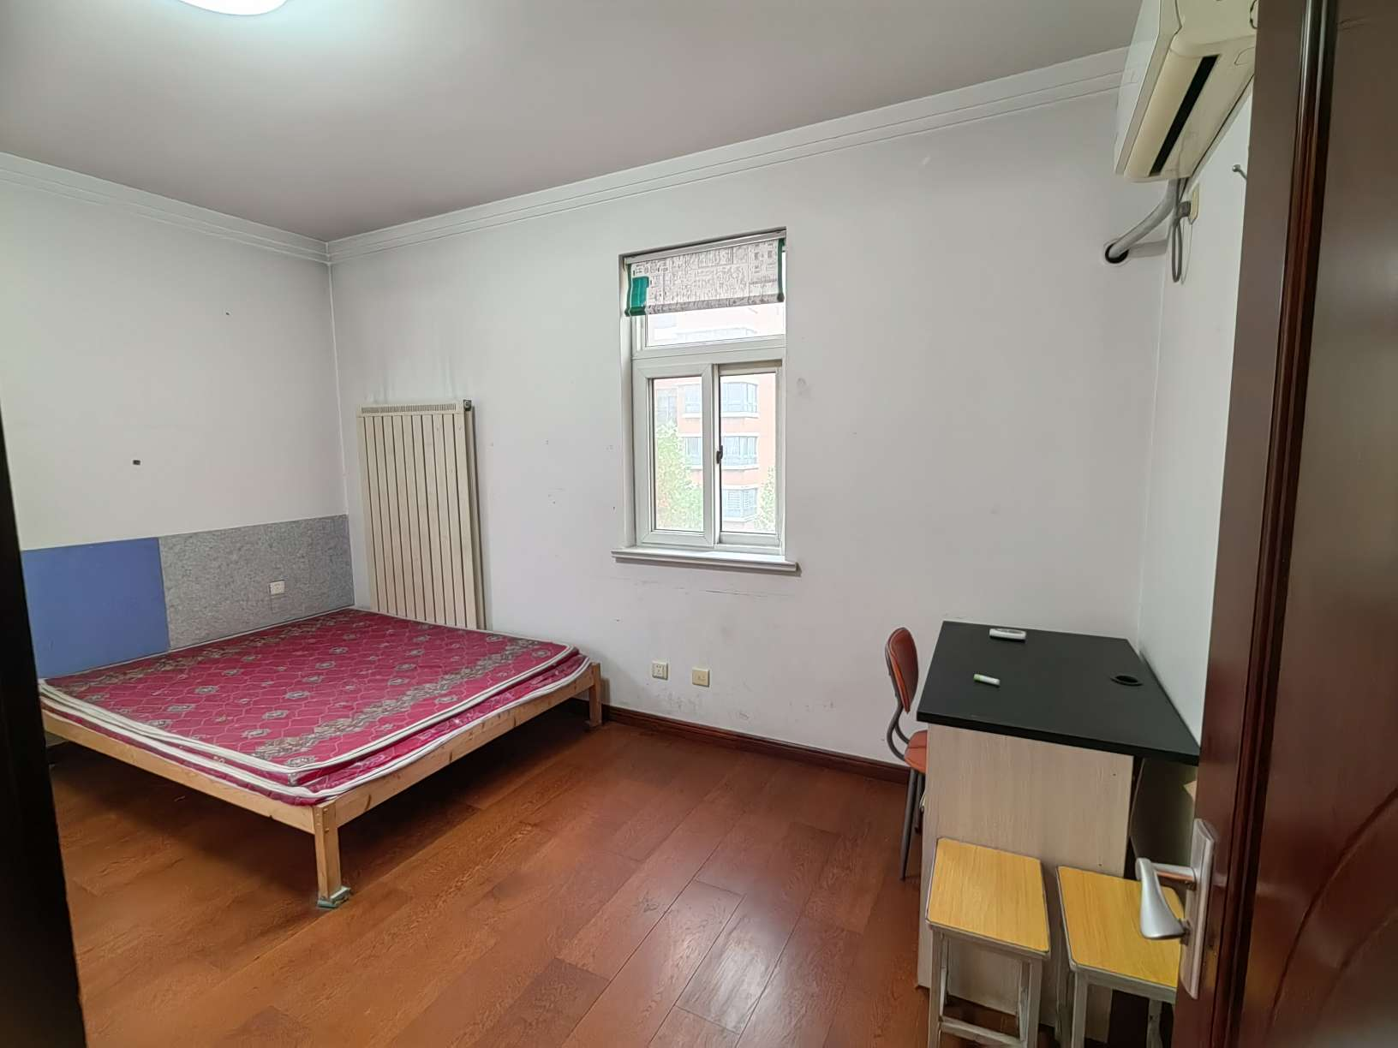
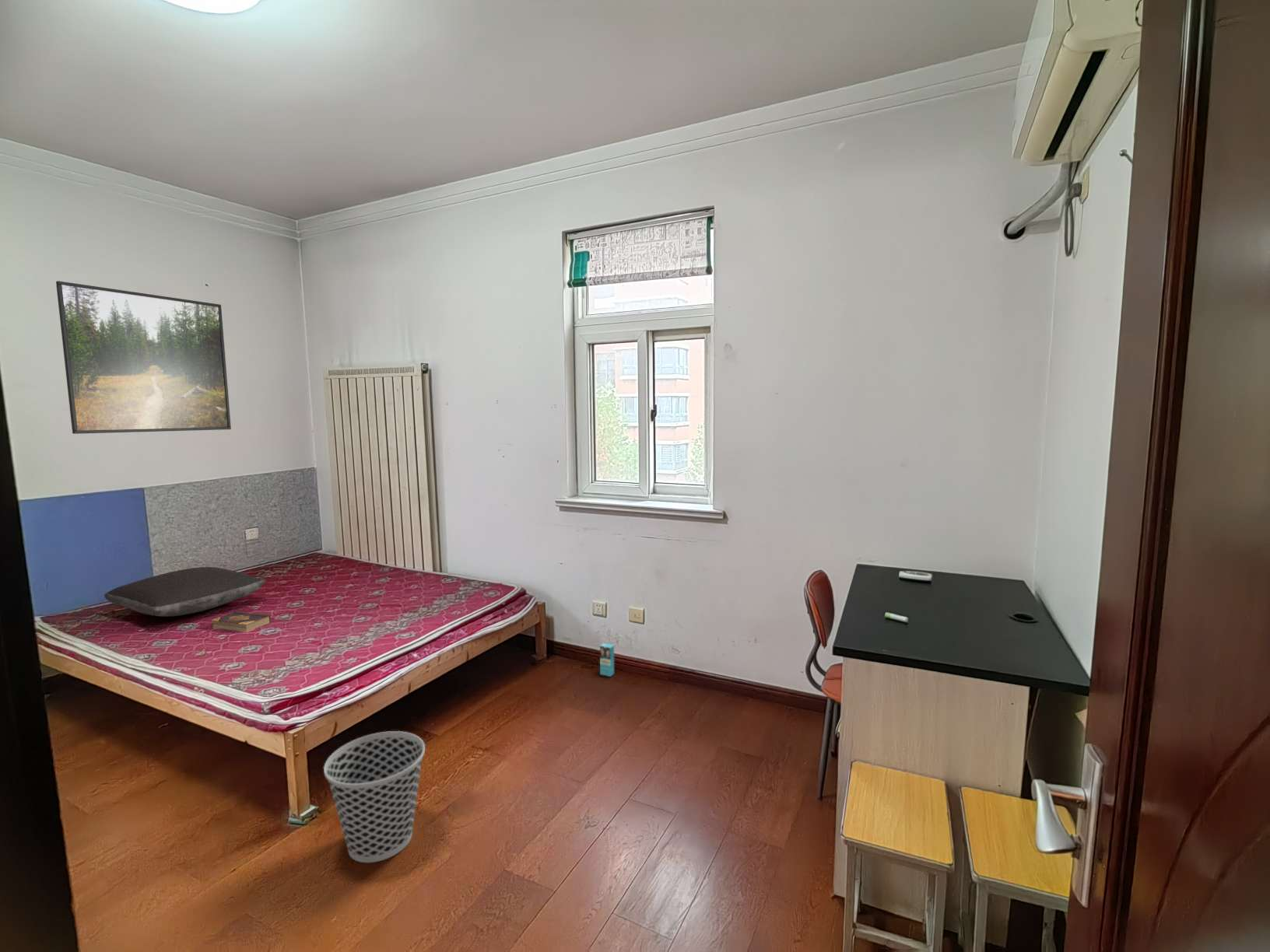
+ box [599,642,615,677]
+ pillow [103,566,266,618]
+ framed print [55,280,232,435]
+ book [211,611,272,633]
+ wastebasket [323,730,426,863]
